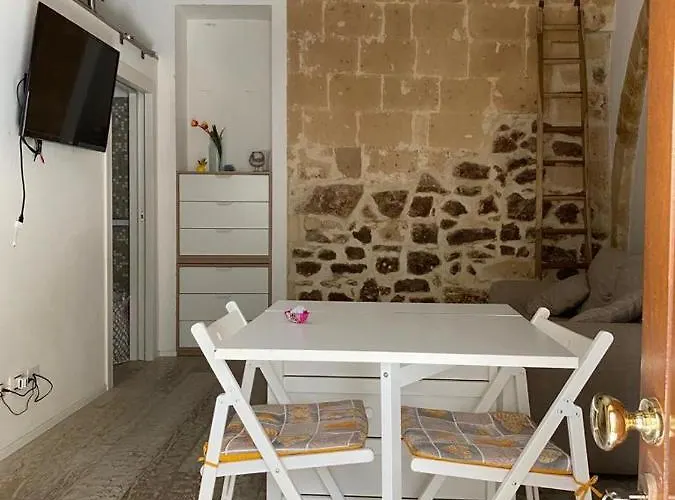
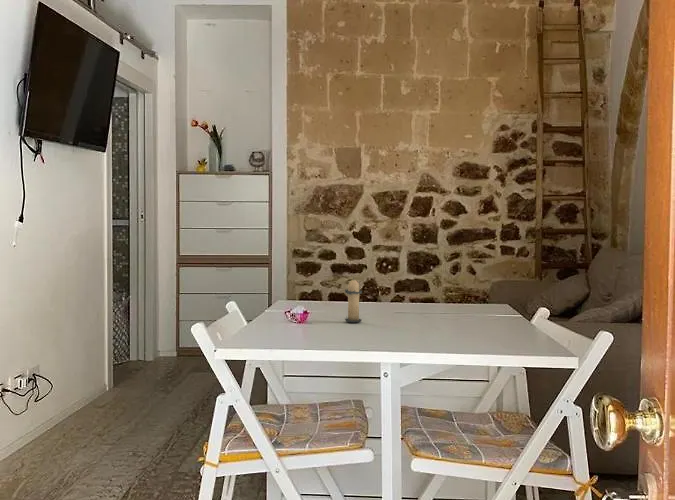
+ candle [344,276,363,323]
